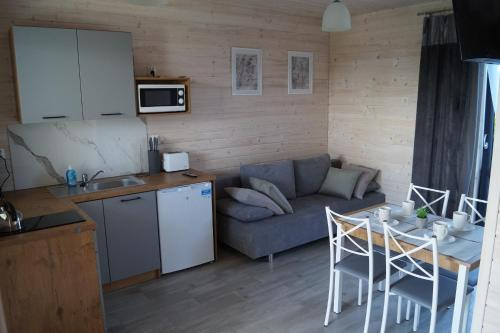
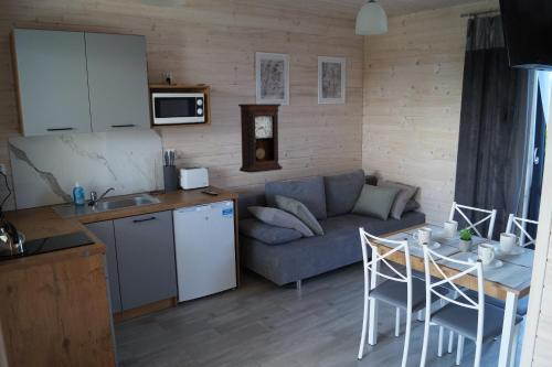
+ pendulum clock [237,102,284,174]
